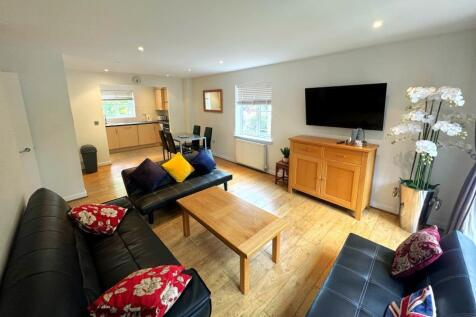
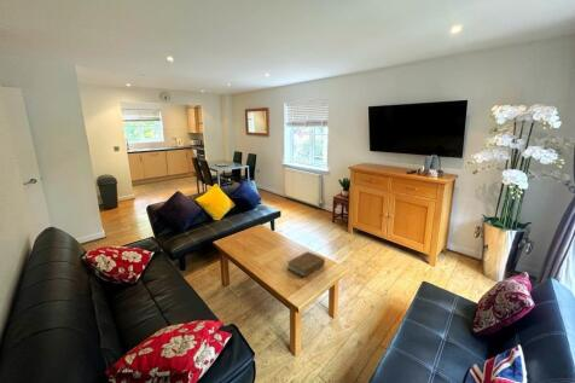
+ book [286,250,326,278]
